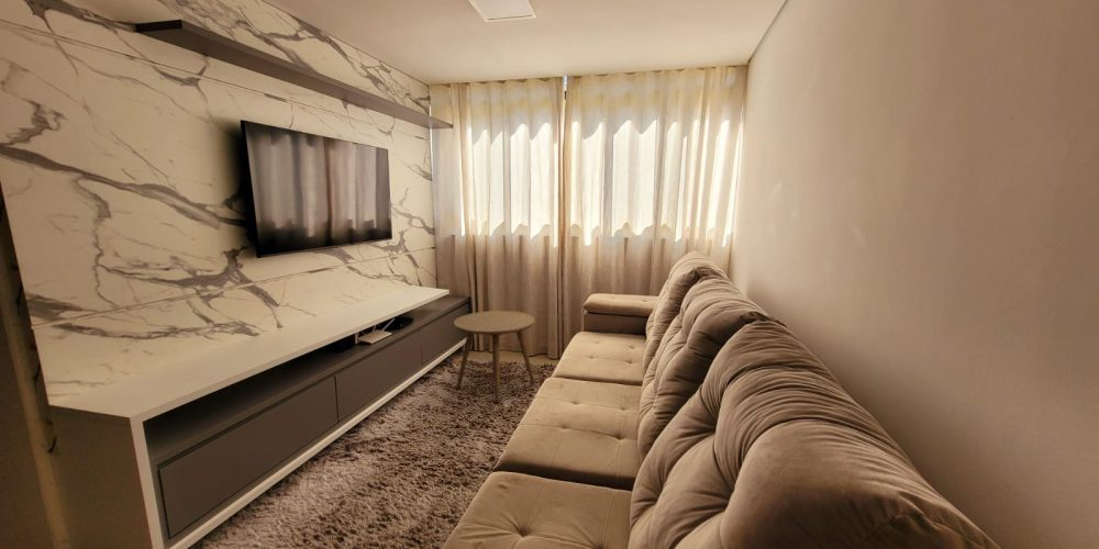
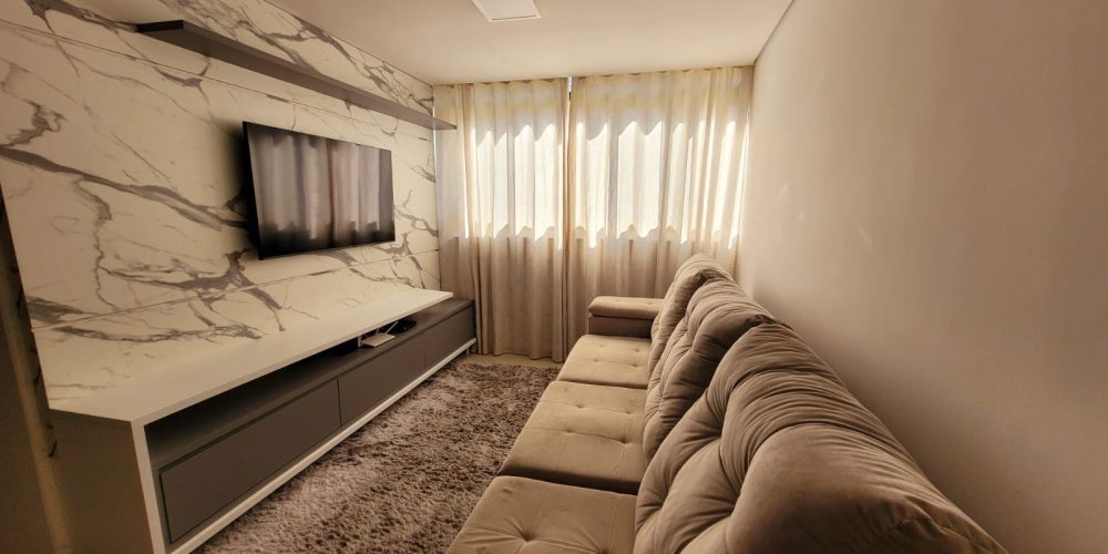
- side table [453,310,536,404]
